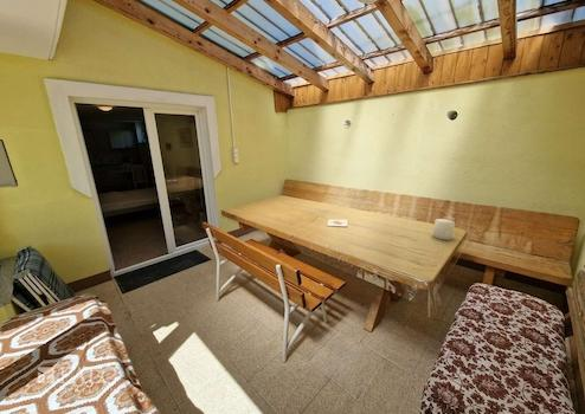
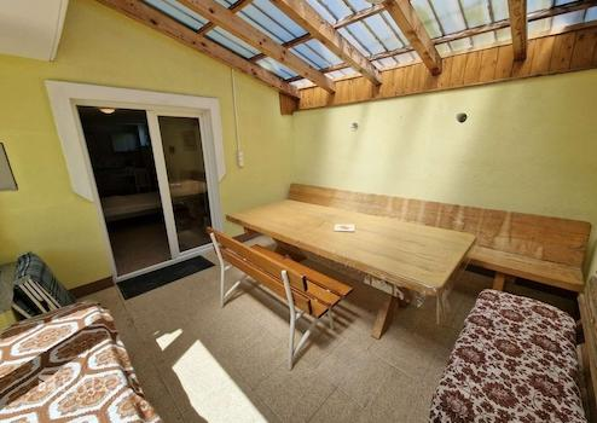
- candle [432,218,456,241]
